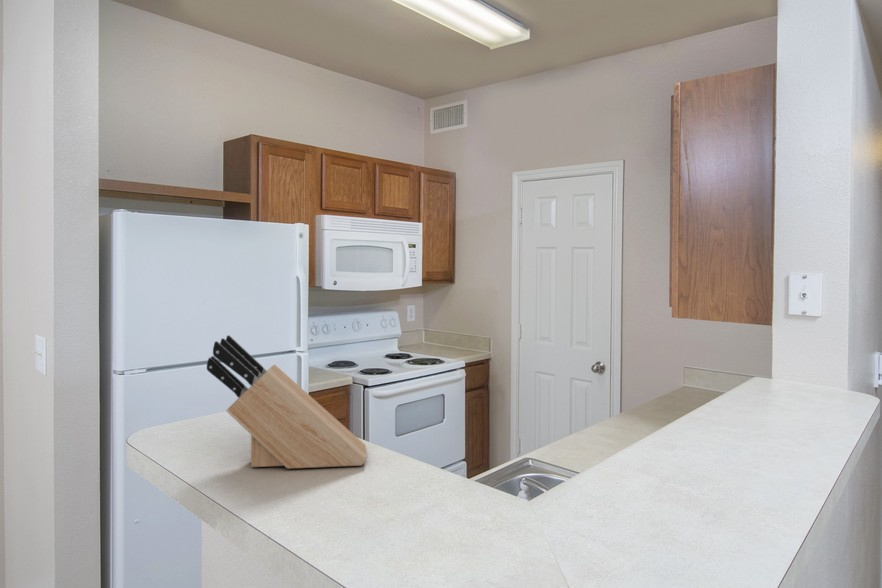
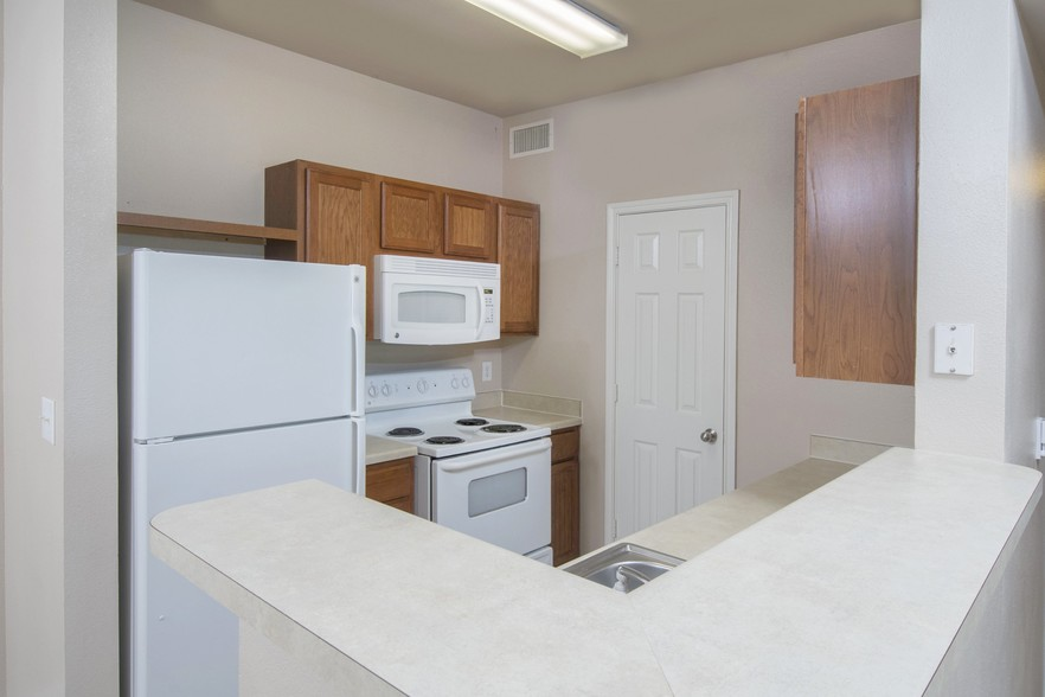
- knife block [206,334,367,470]
